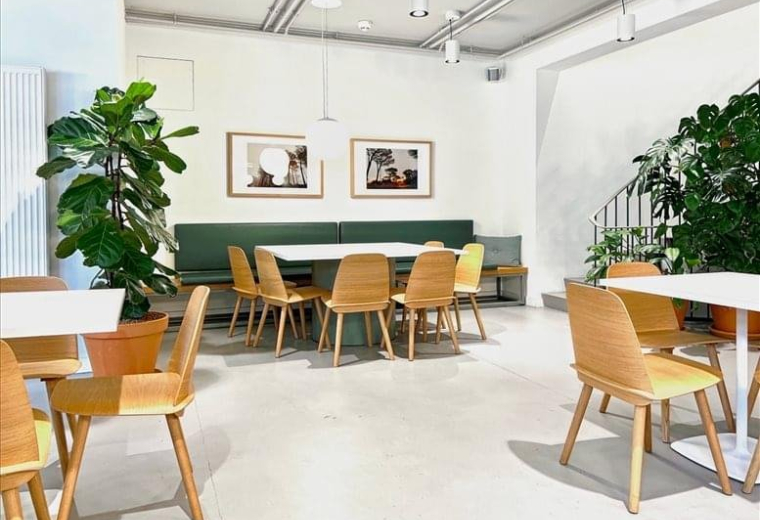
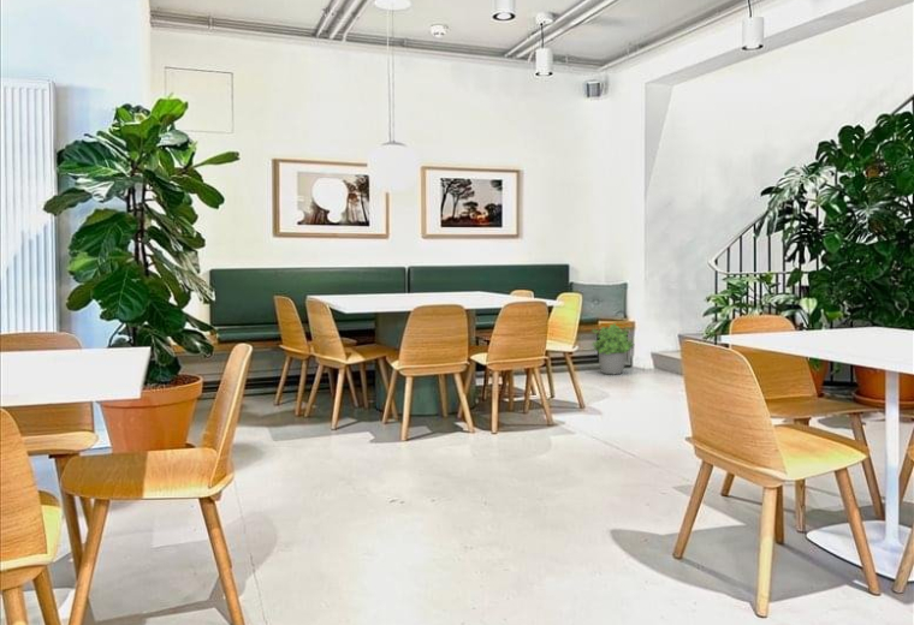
+ potted plant [590,322,635,375]
